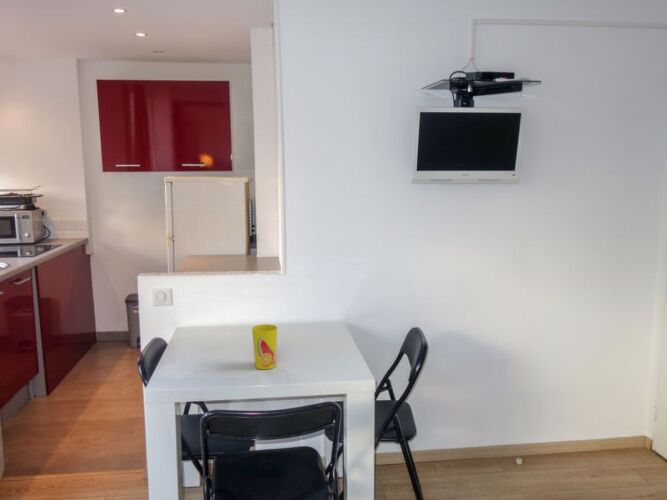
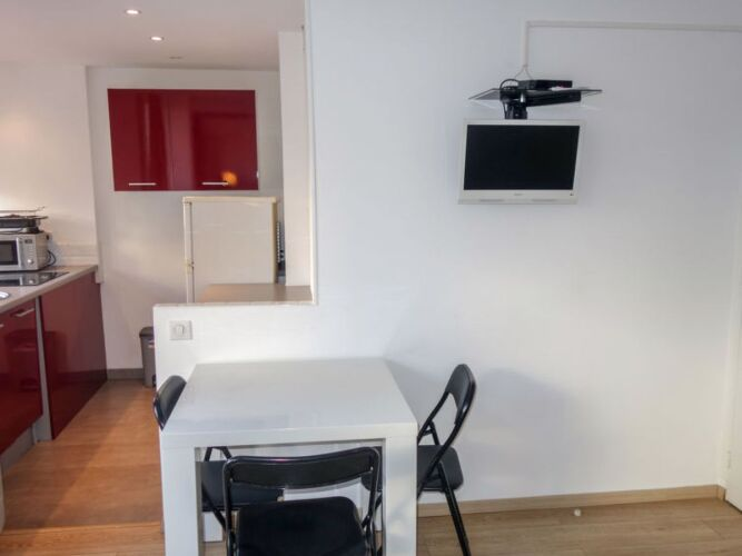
- cup [251,323,278,370]
